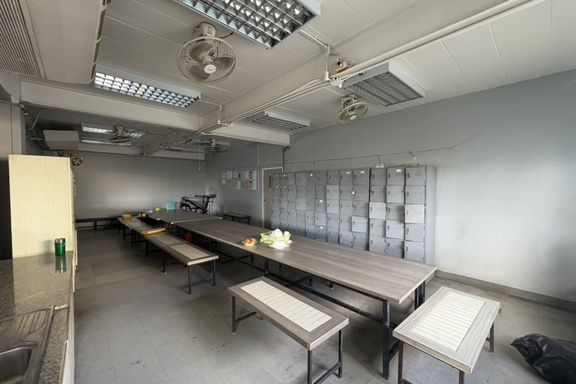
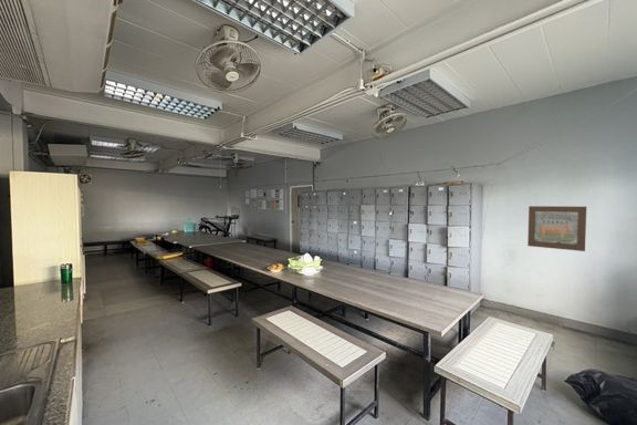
+ wall art [526,205,587,252]
